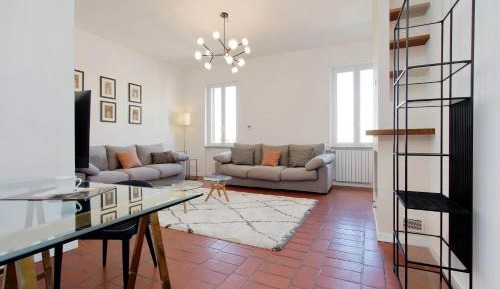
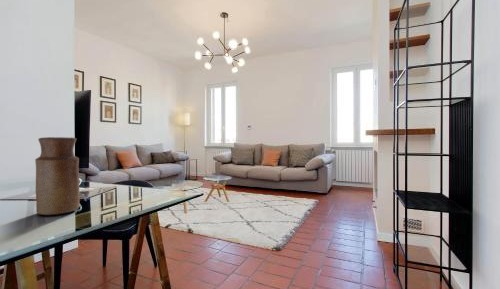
+ vase [34,136,81,216]
